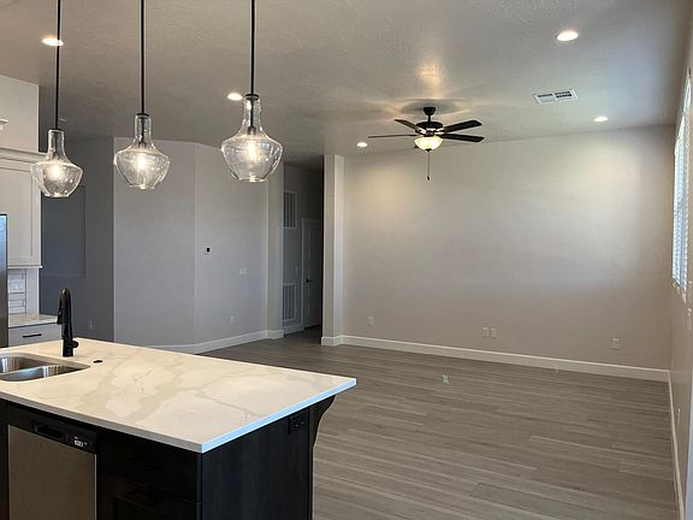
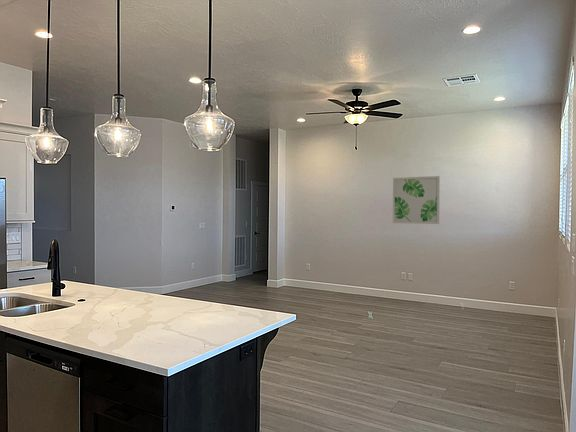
+ wall art [392,175,441,225]
